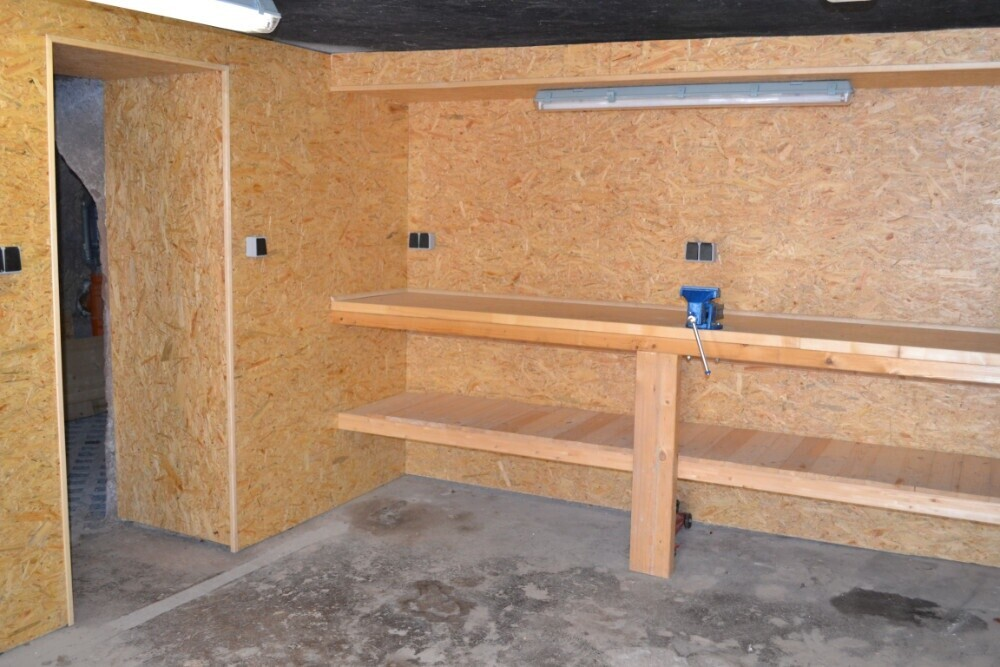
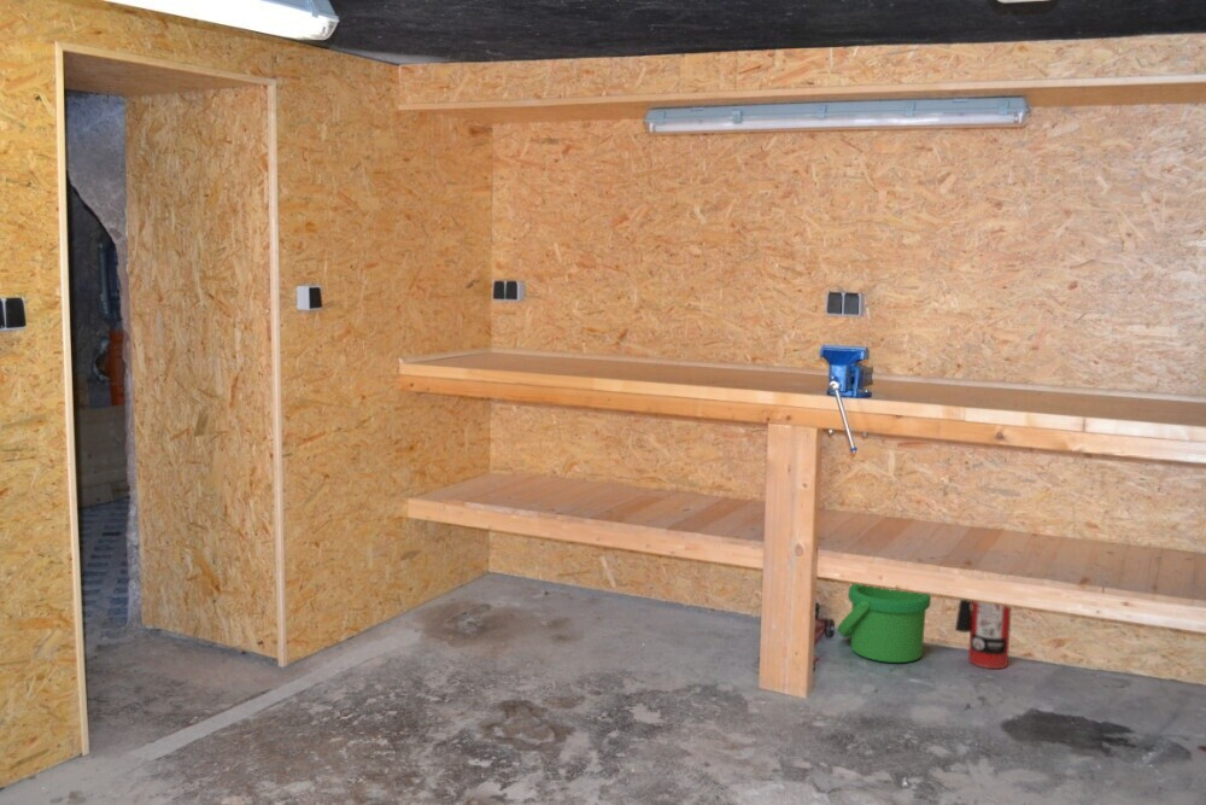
+ fire extinguisher [954,599,1013,670]
+ bucket [836,583,932,664]
